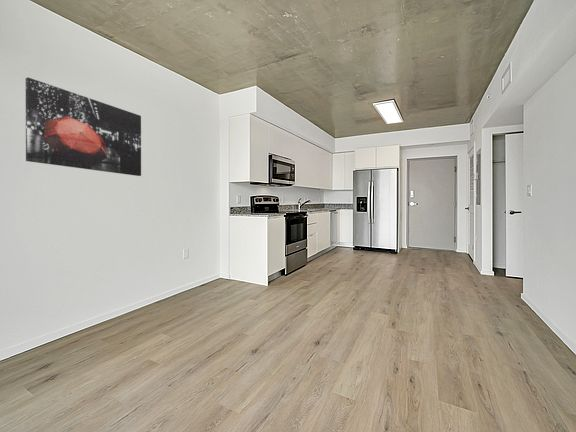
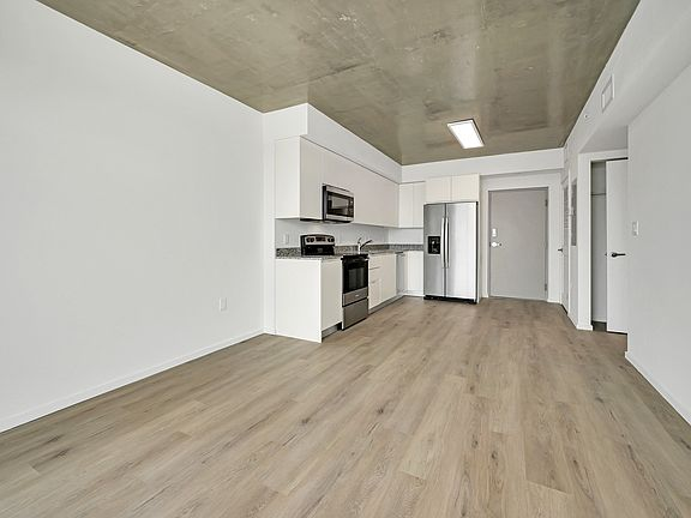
- wall art [25,77,142,177]
